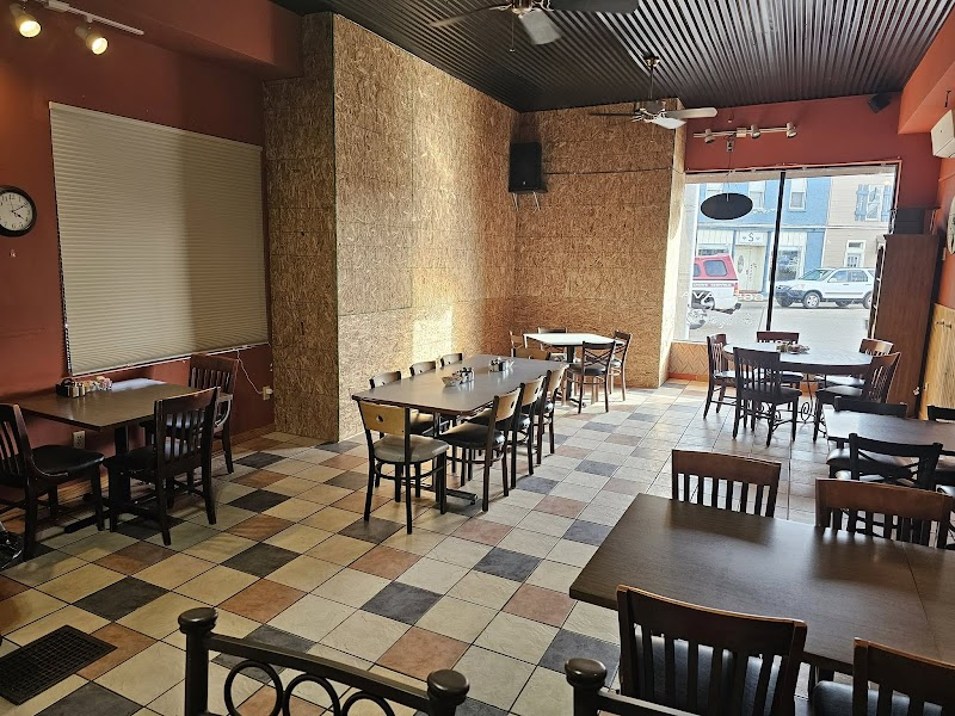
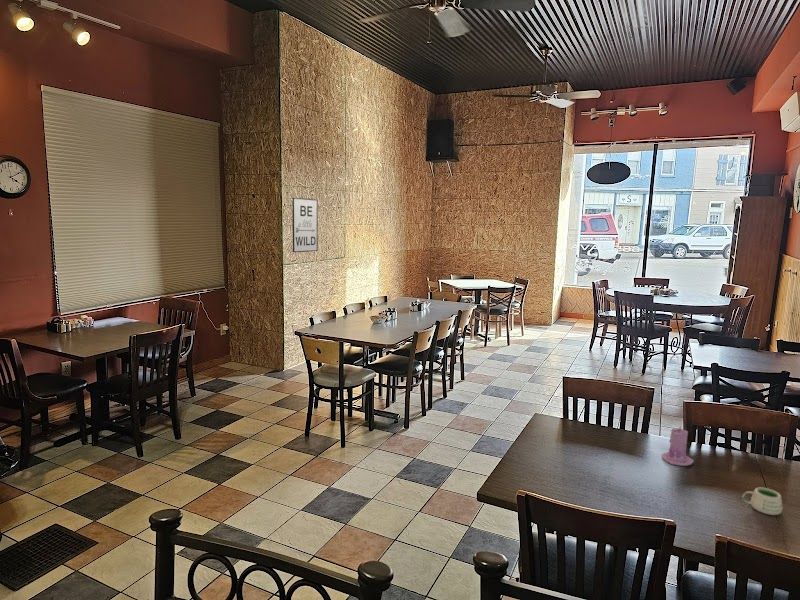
+ wall art [292,197,319,253]
+ candle [661,426,695,467]
+ mug [741,487,784,516]
